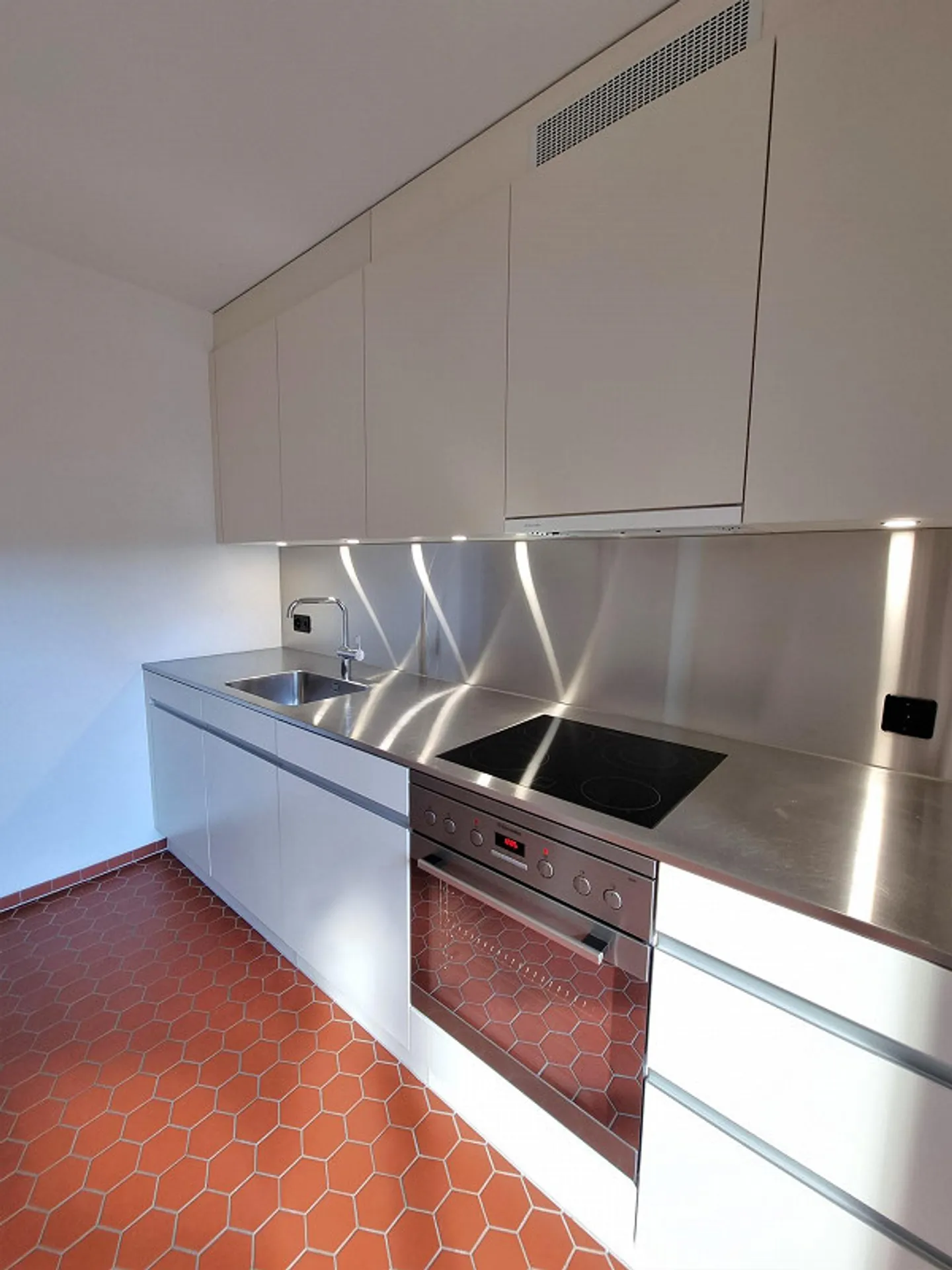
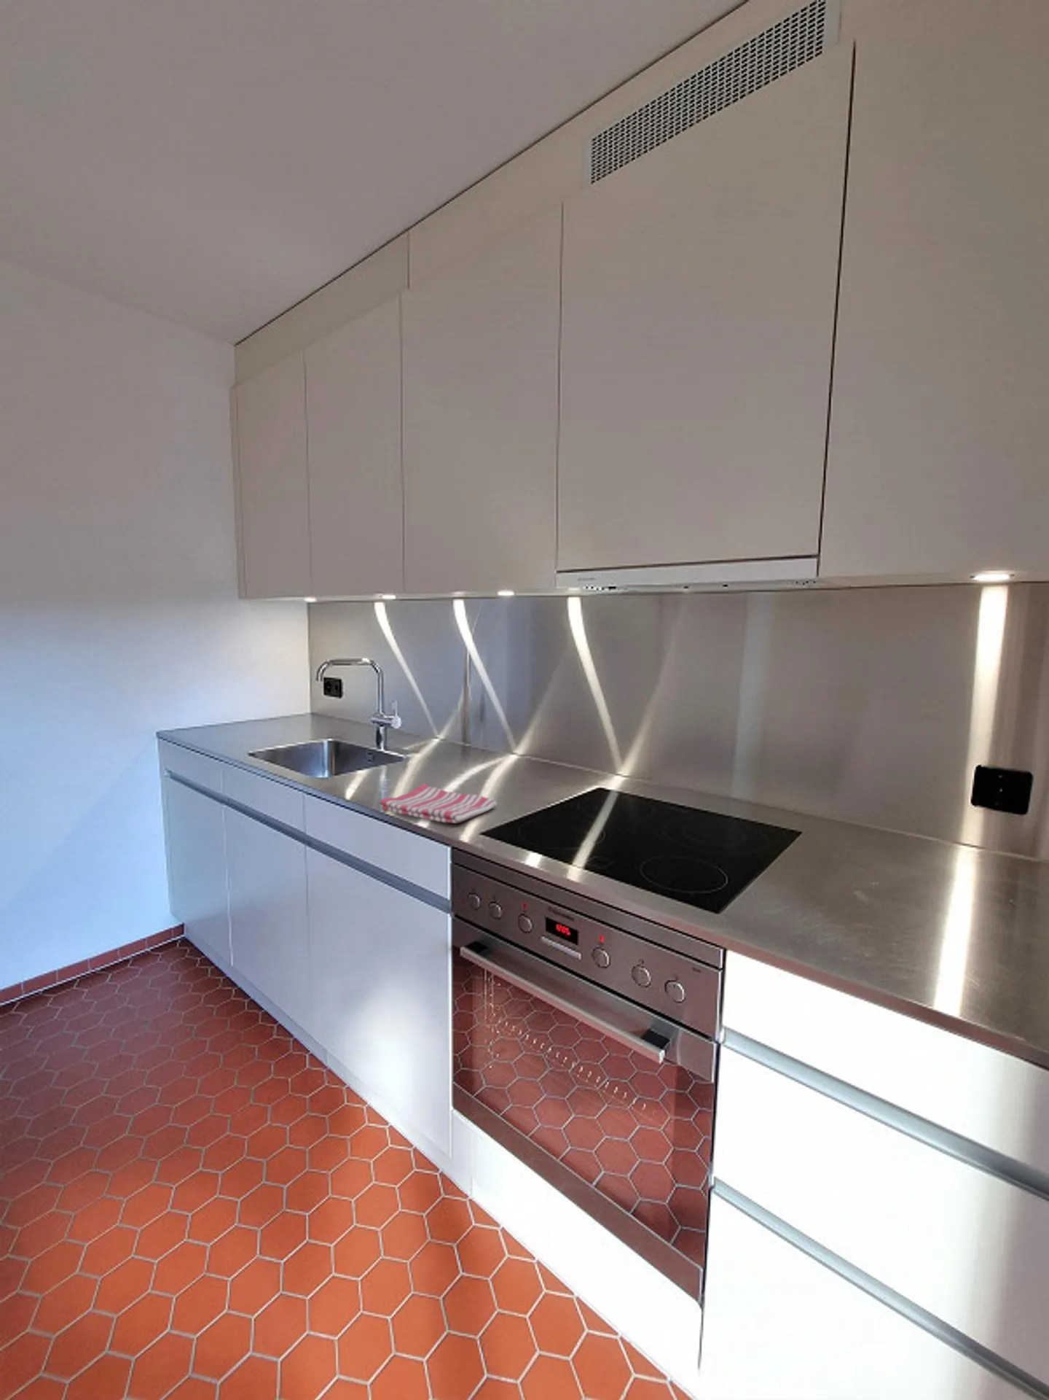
+ dish towel [379,783,498,823]
